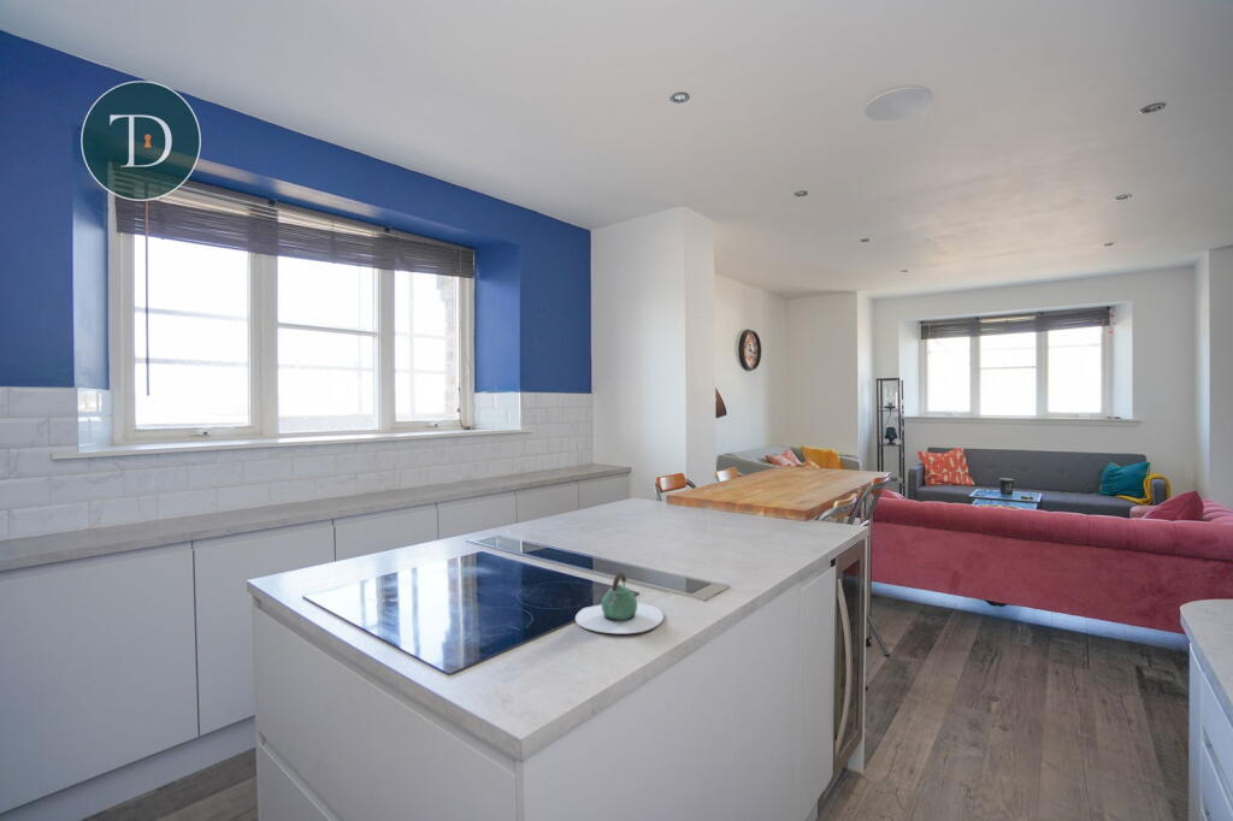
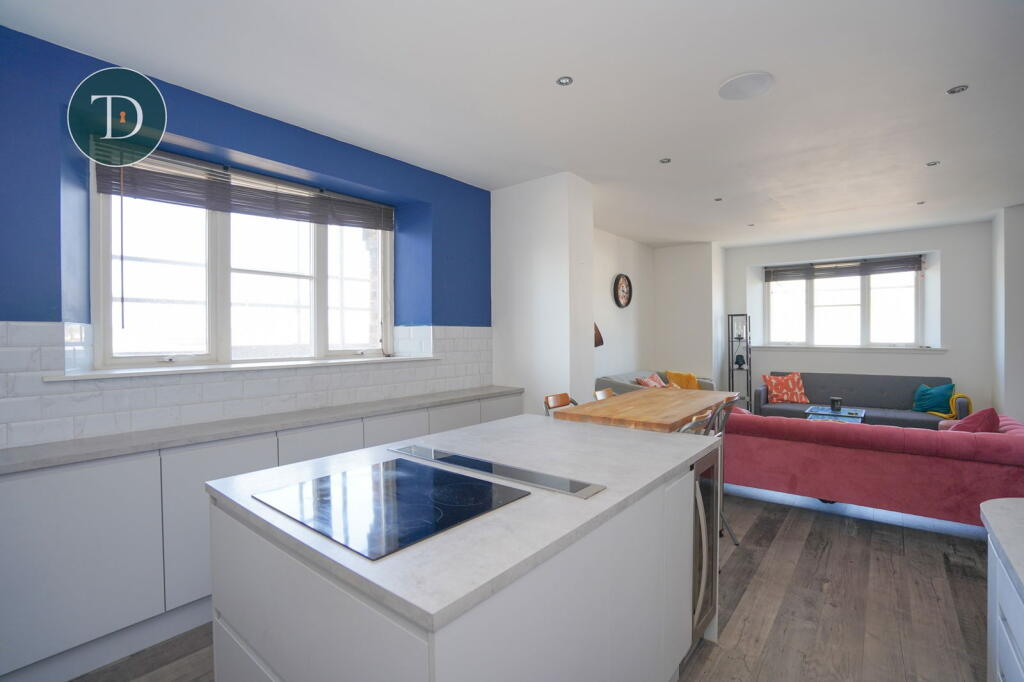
- teapot [574,572,665,634]
